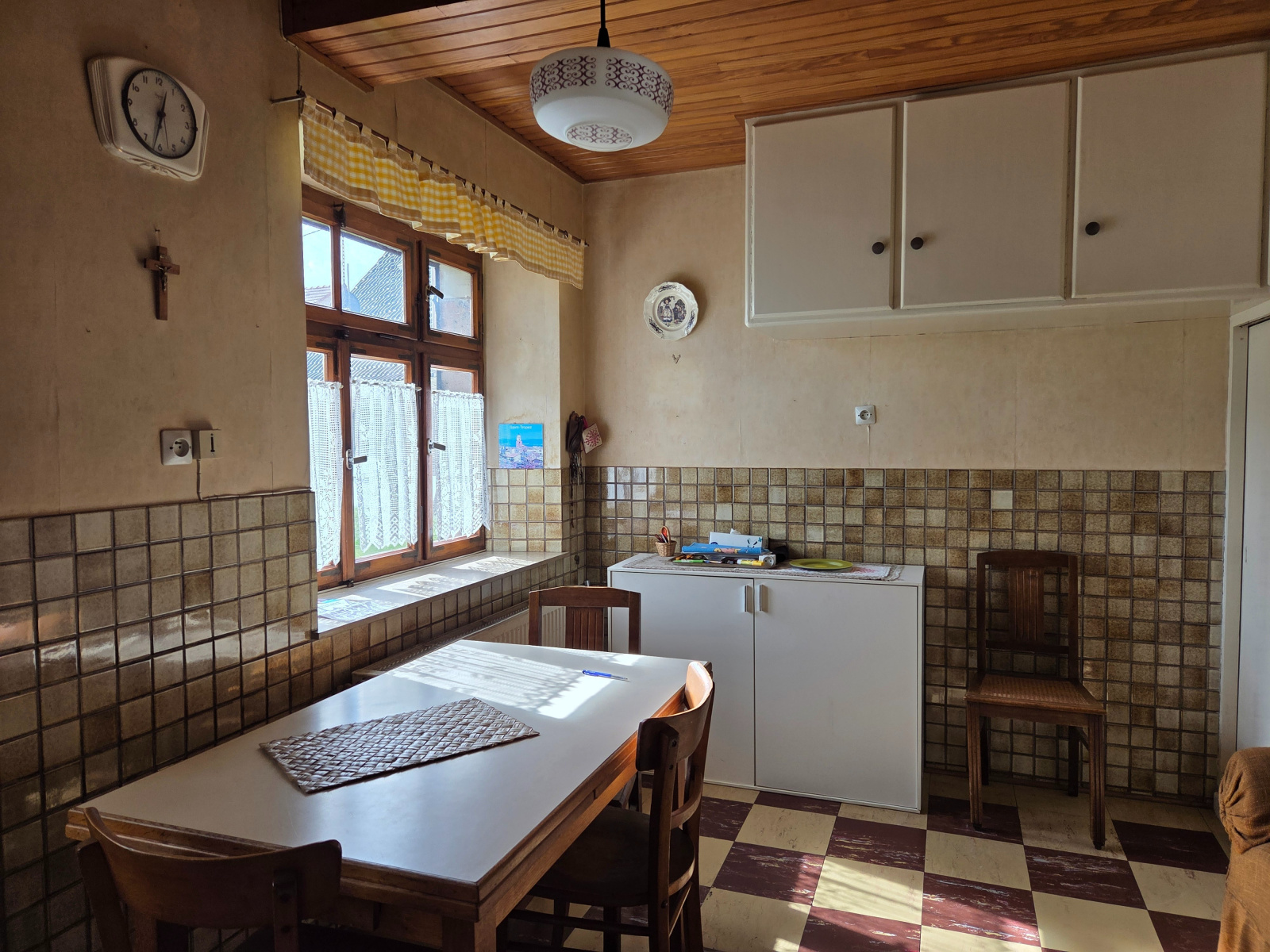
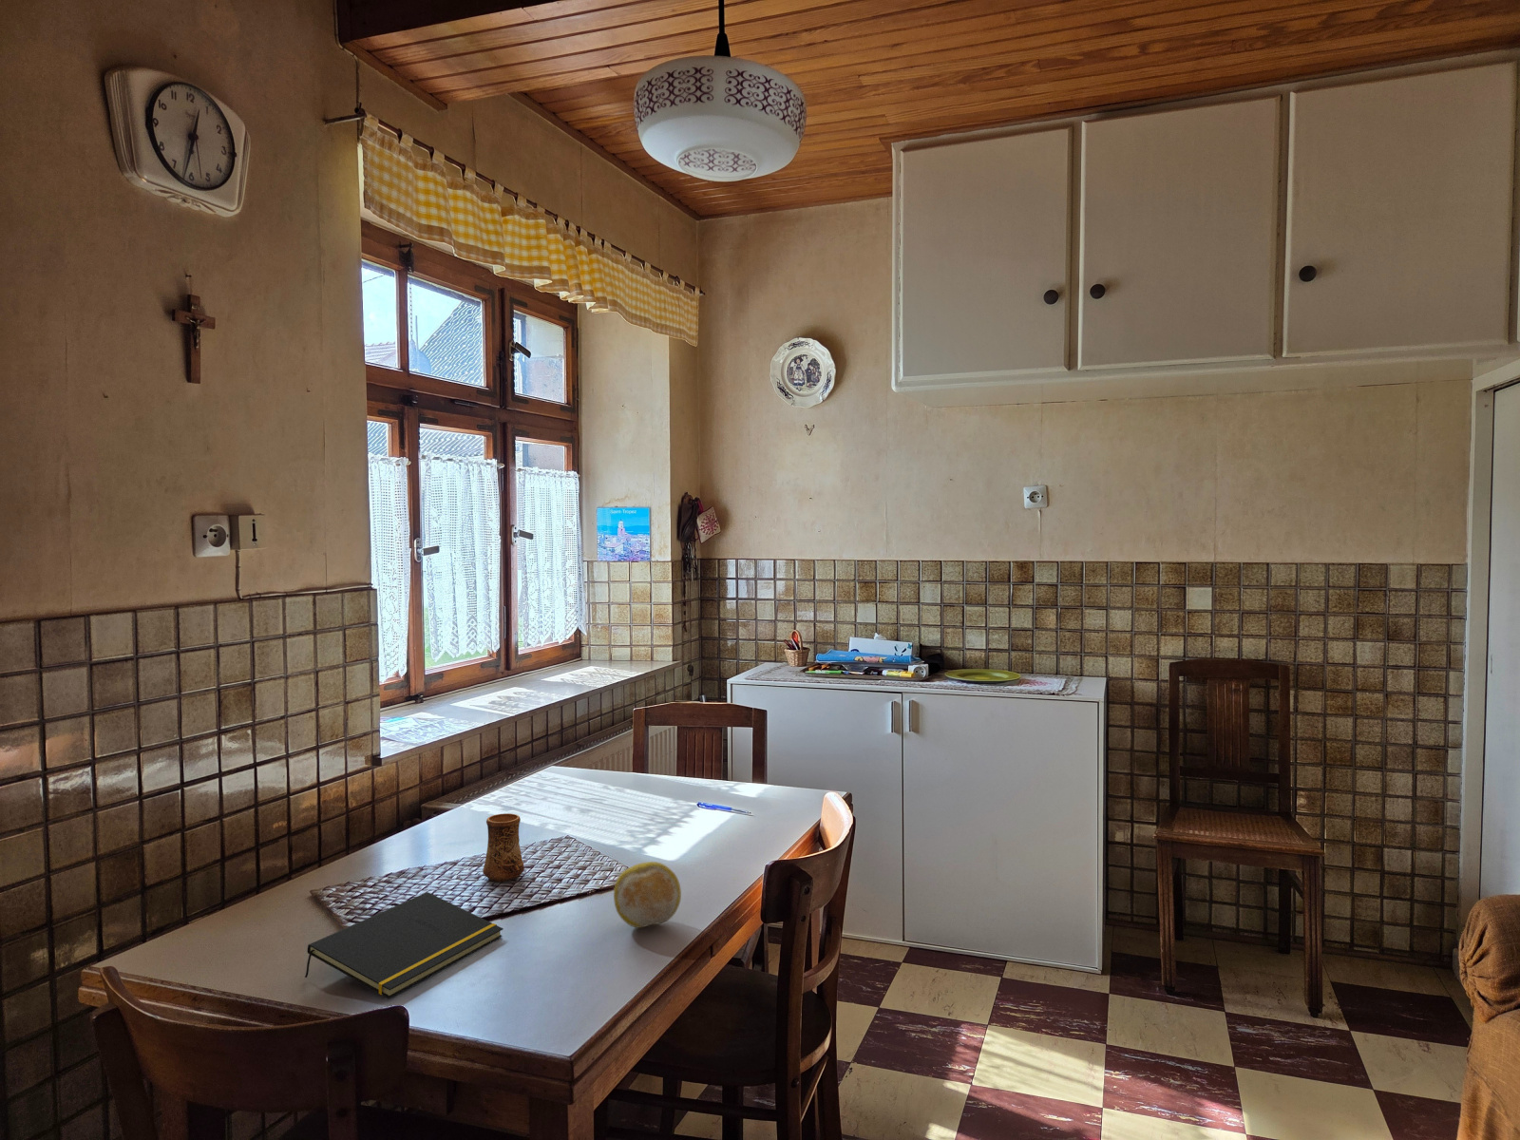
+ cup [481,812,525,883]
+ notepad [304,891,504,1000]
+ fruit [613,861,682,929]
